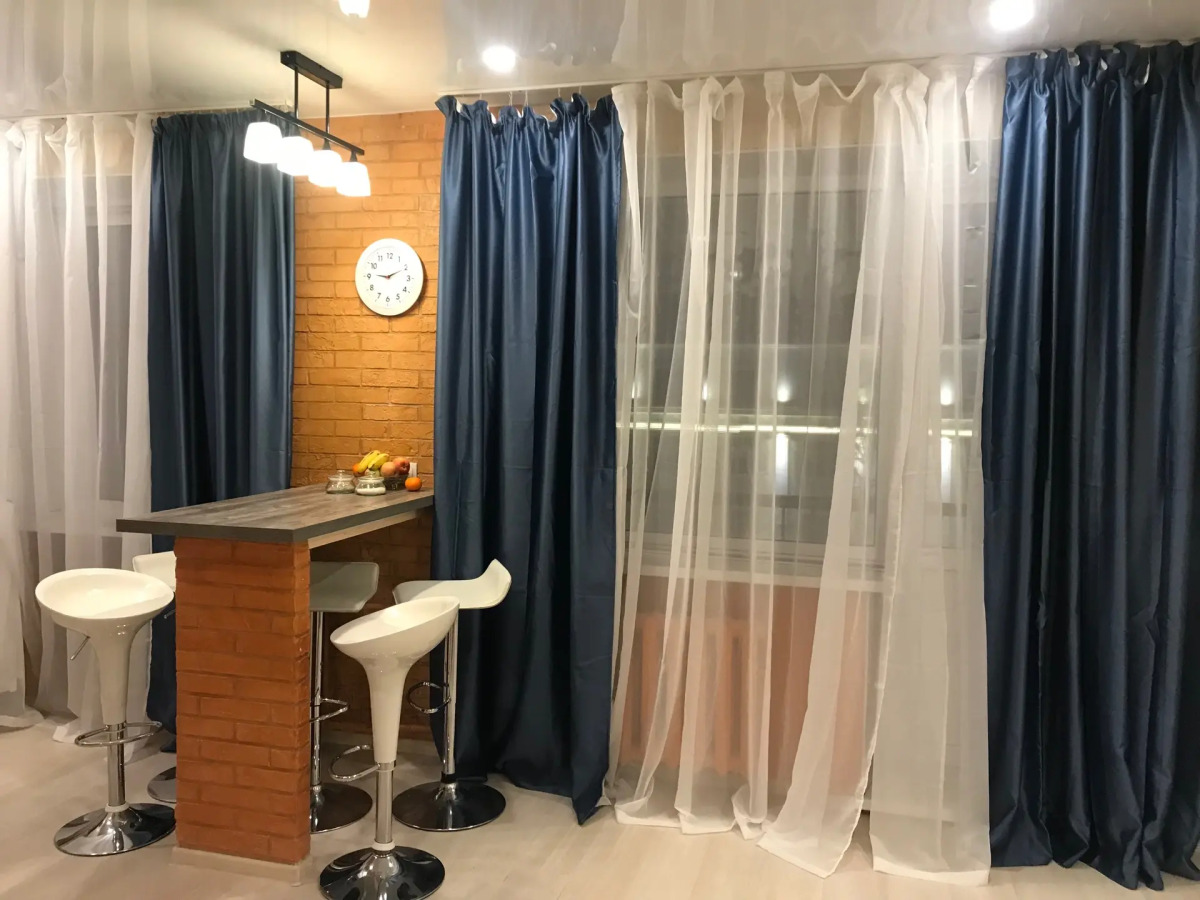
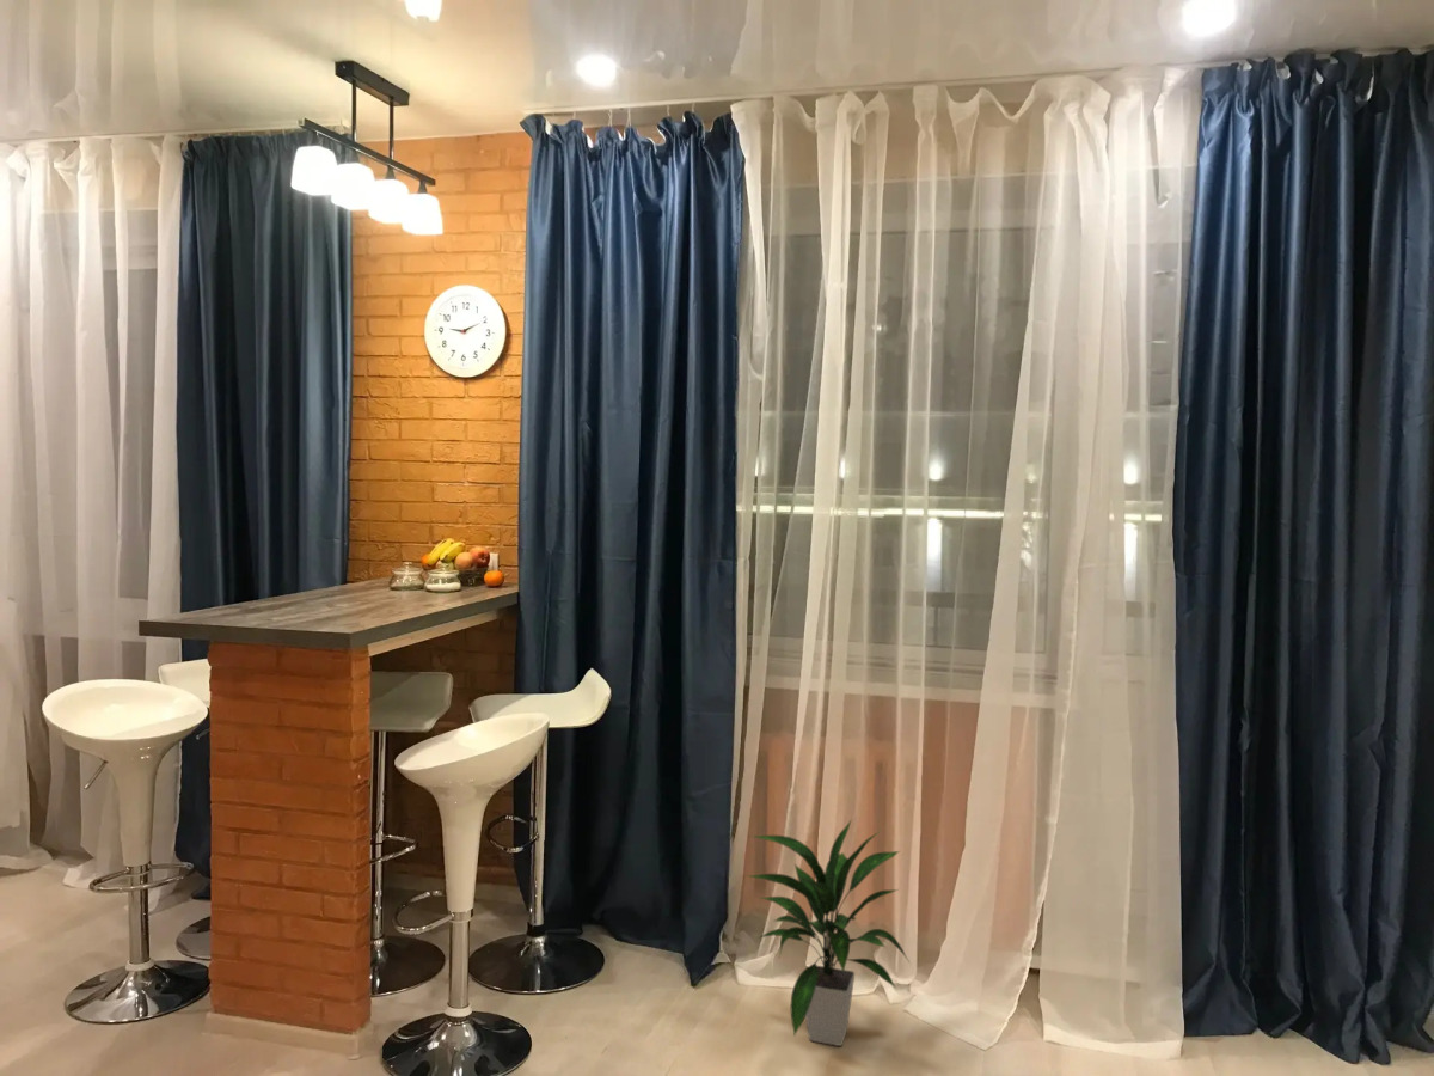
+ indoor plant [746,818,912,1047]
